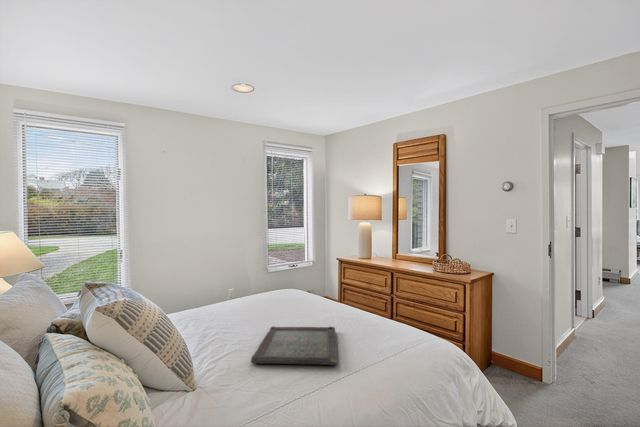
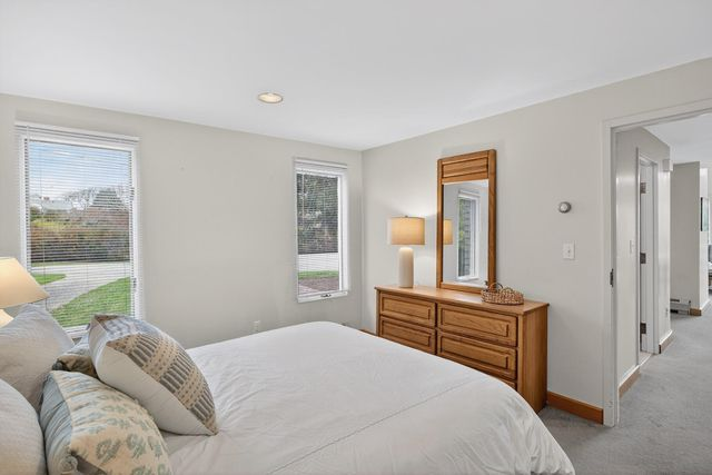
- serving tray [250,325,338,366]
